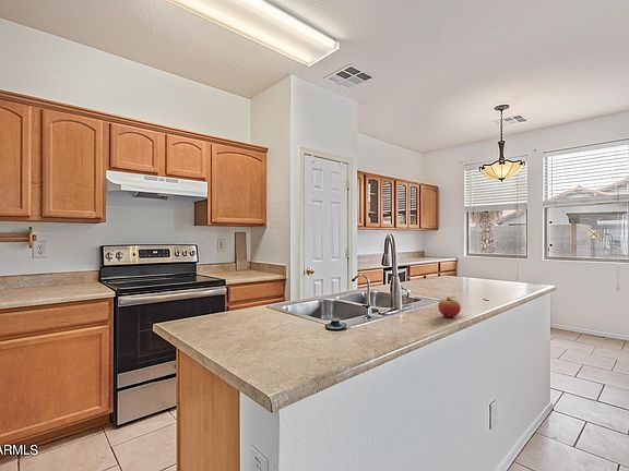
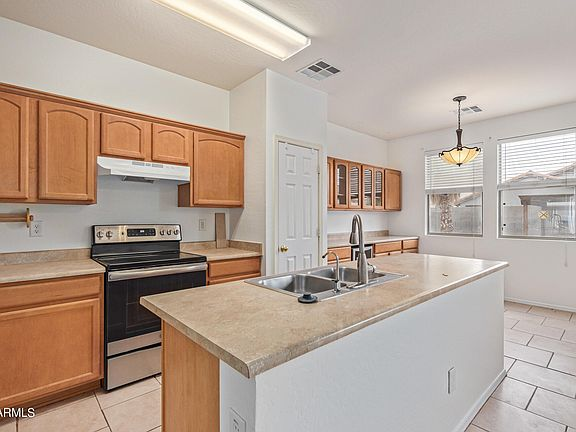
- fruit [437,295,462,318]
